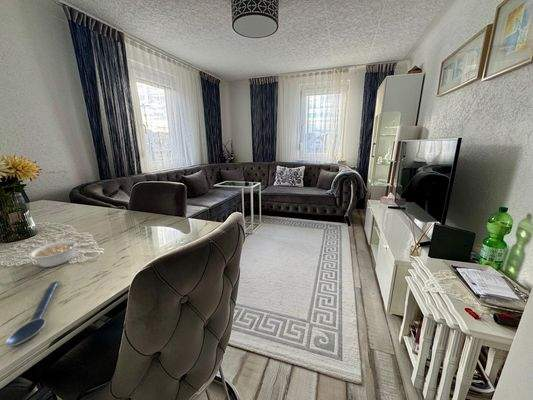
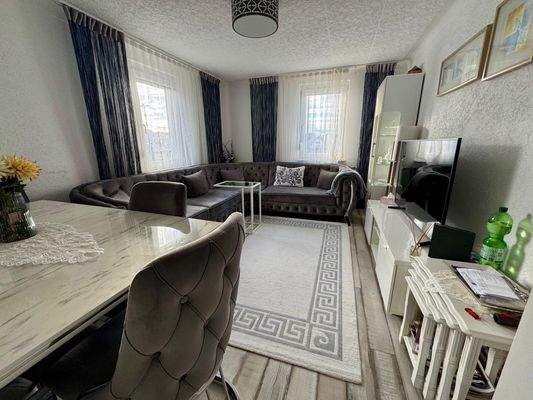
- legume [28,235,85,268]
- spoon [4,280,62,349]
